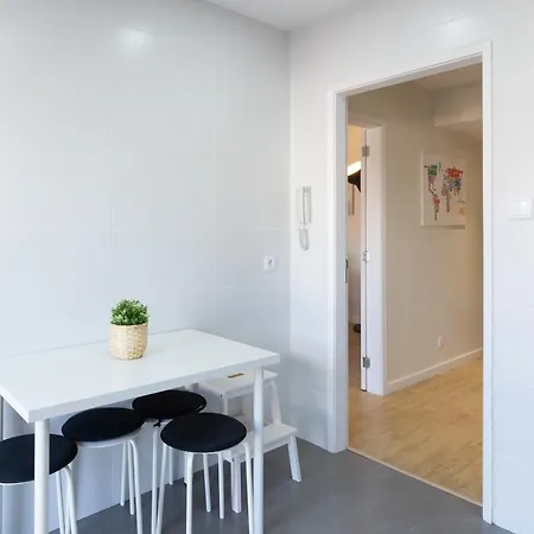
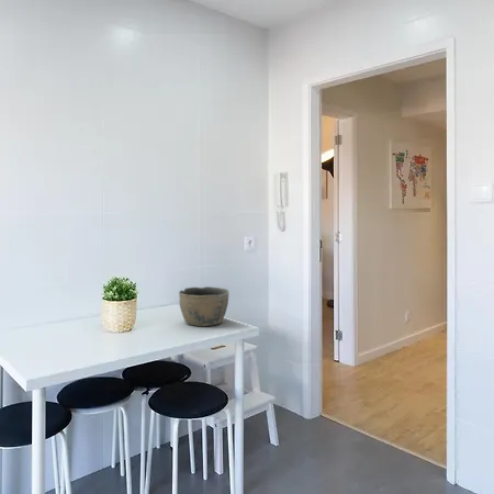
+ bowl [178,285,229,327]
